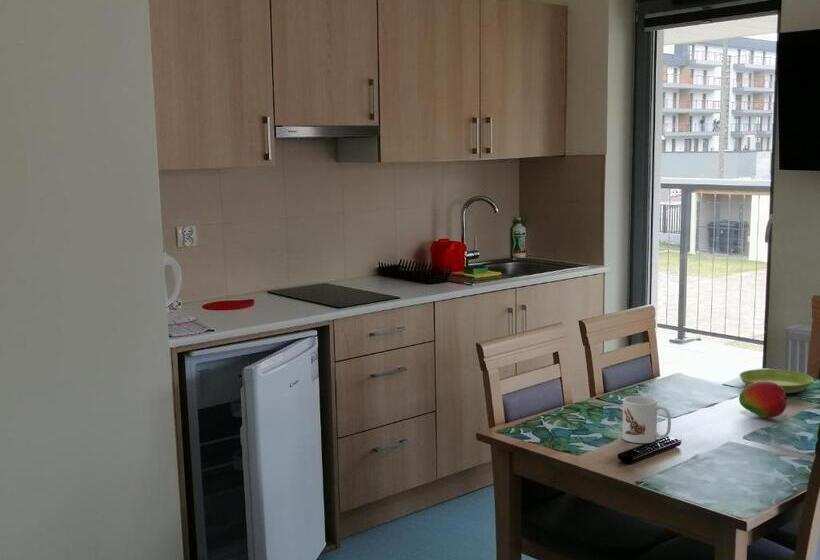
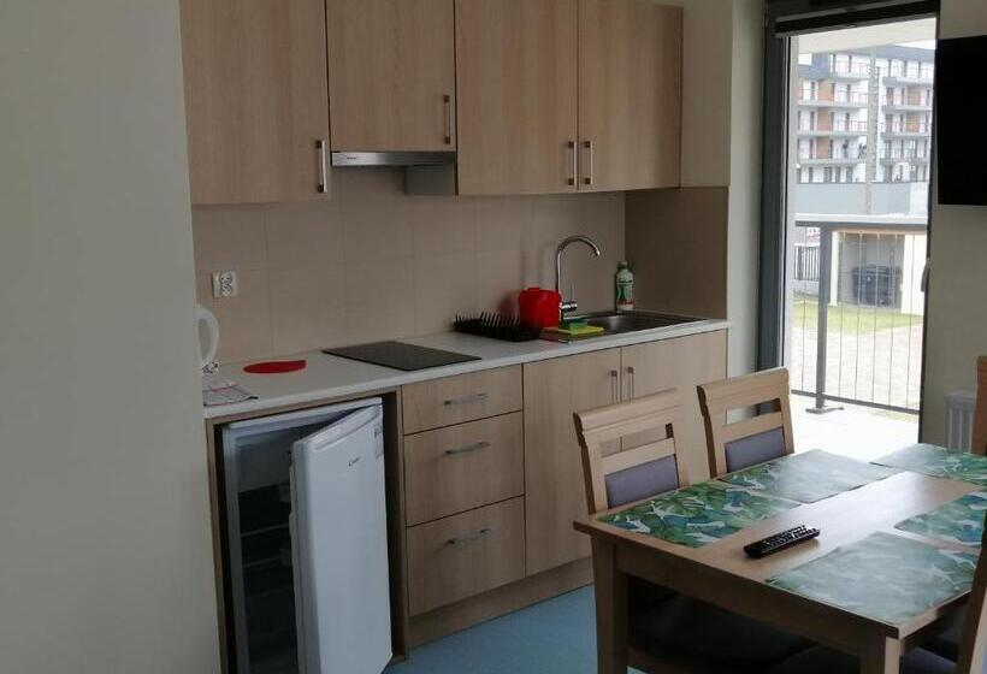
- fruit [738,382,789,419]
- saucer [738,368,814,394]
- mug [622,395,672,444]
